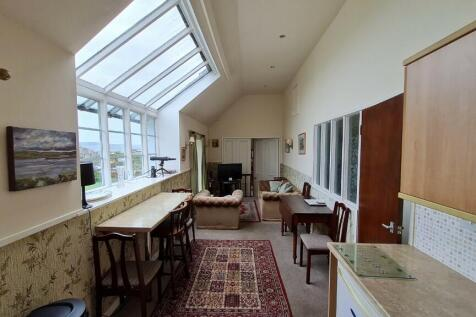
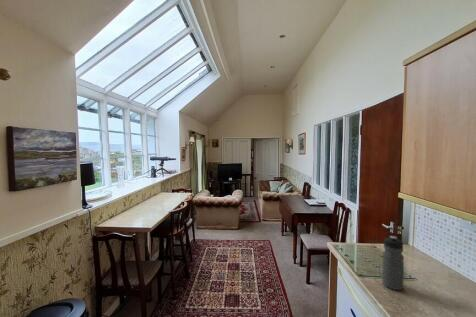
+ water bottle [381,235,405,291]
